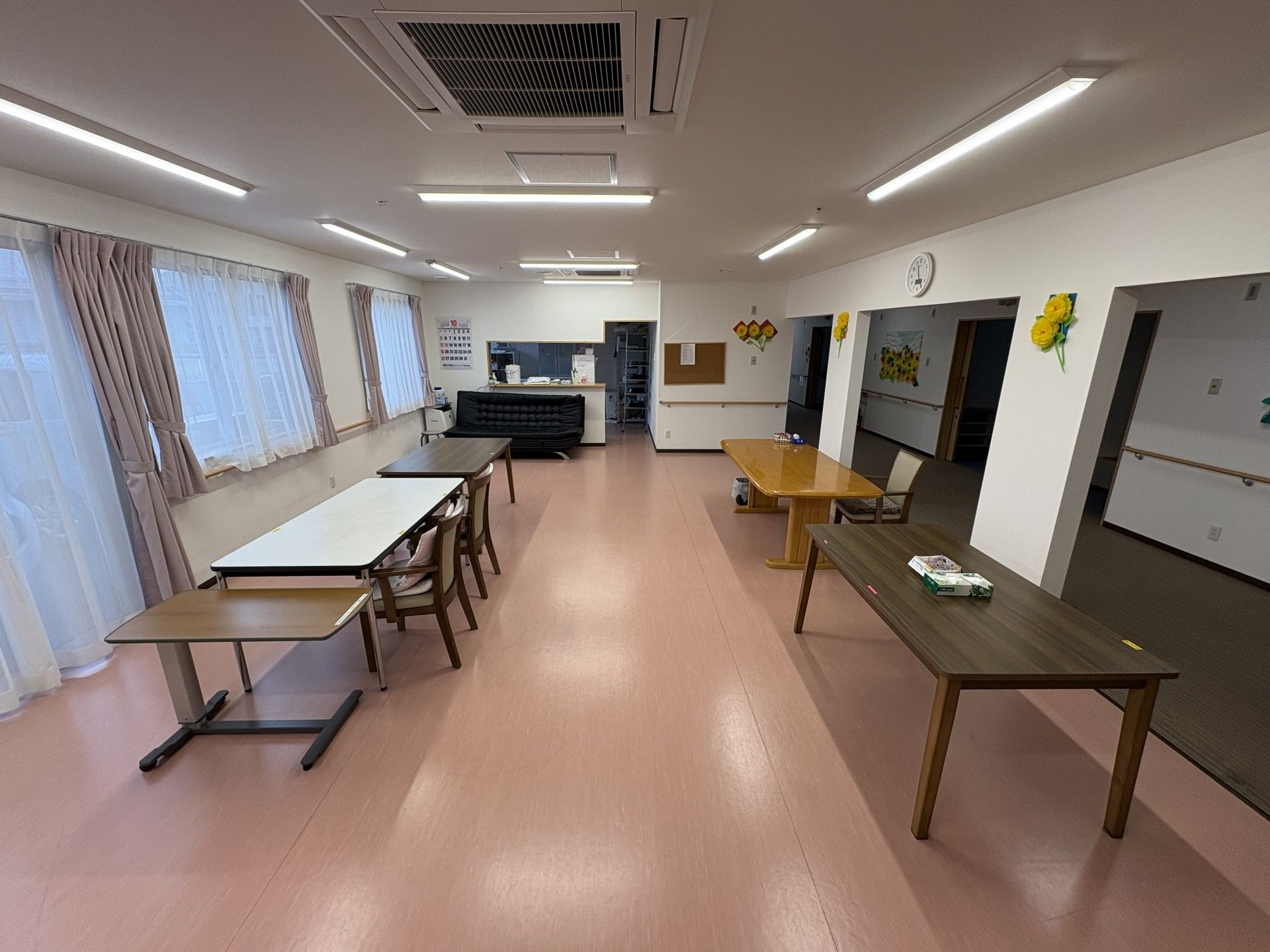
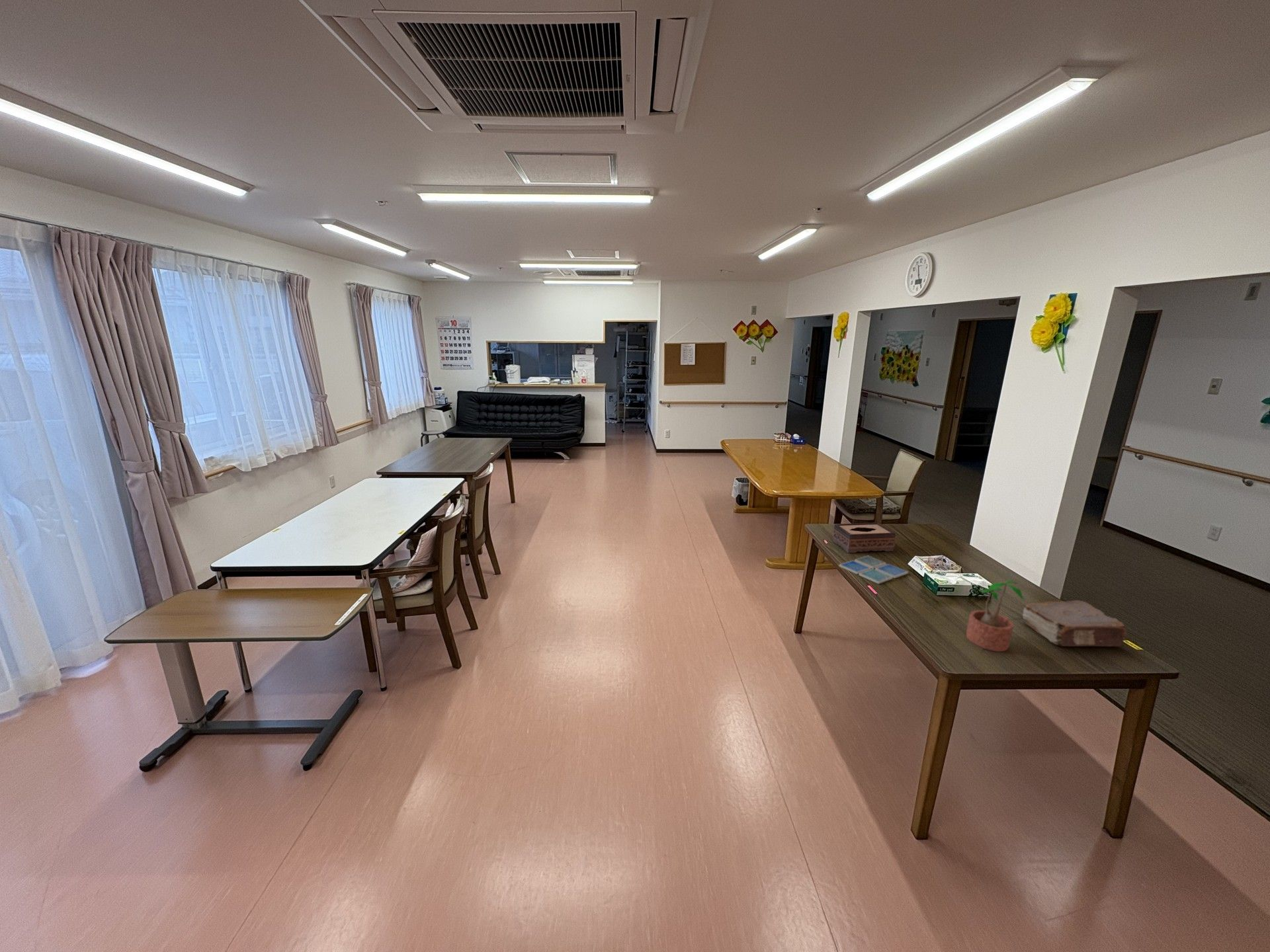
+ tissue box [832,522,896,553]
+ book [1022,600,1127,647]
+ drink coaster [838,555,909,584]
+ potted plant [966,580,1027,653]
